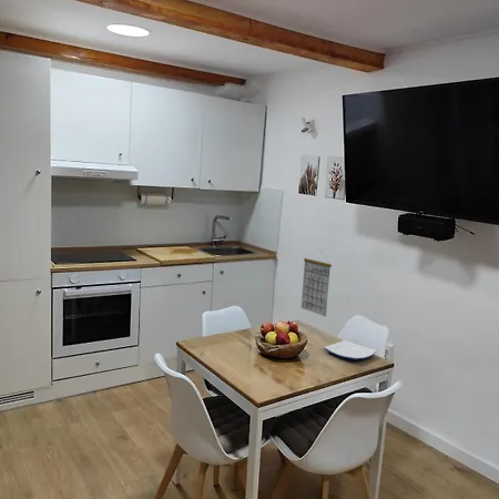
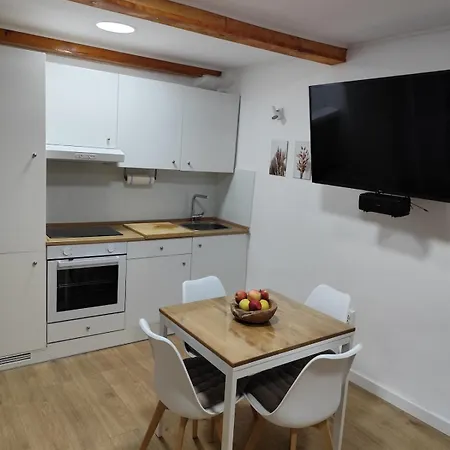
- plate [323,339,378,361]
- calendar [301,249,333,317]
